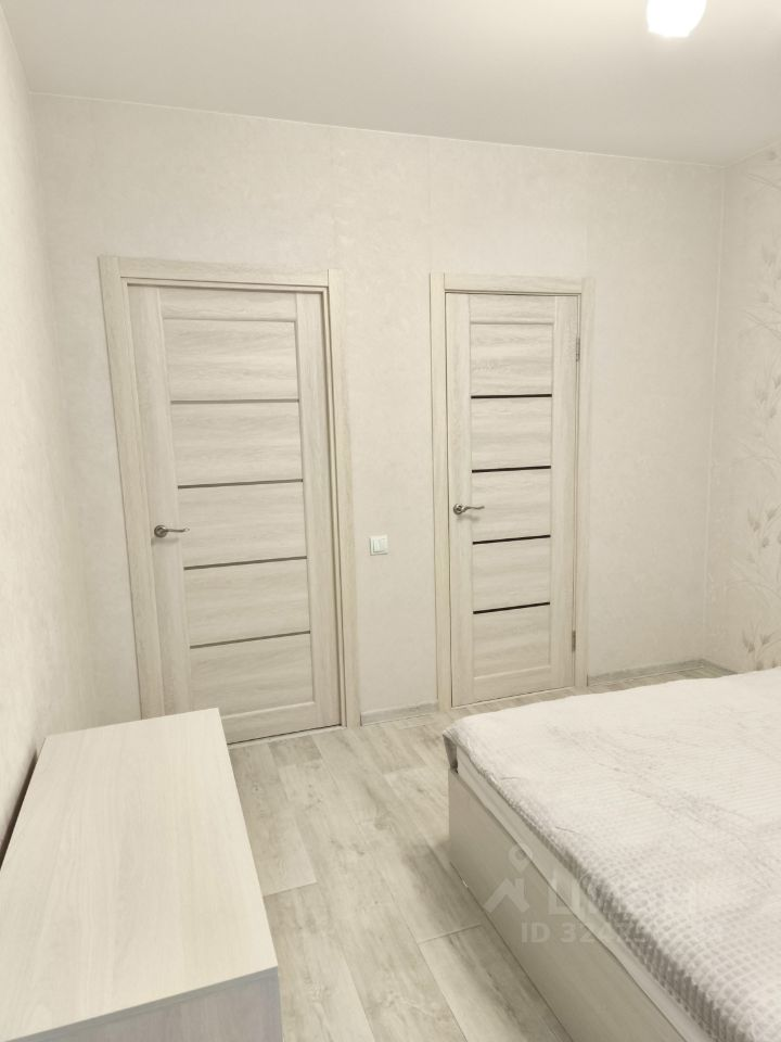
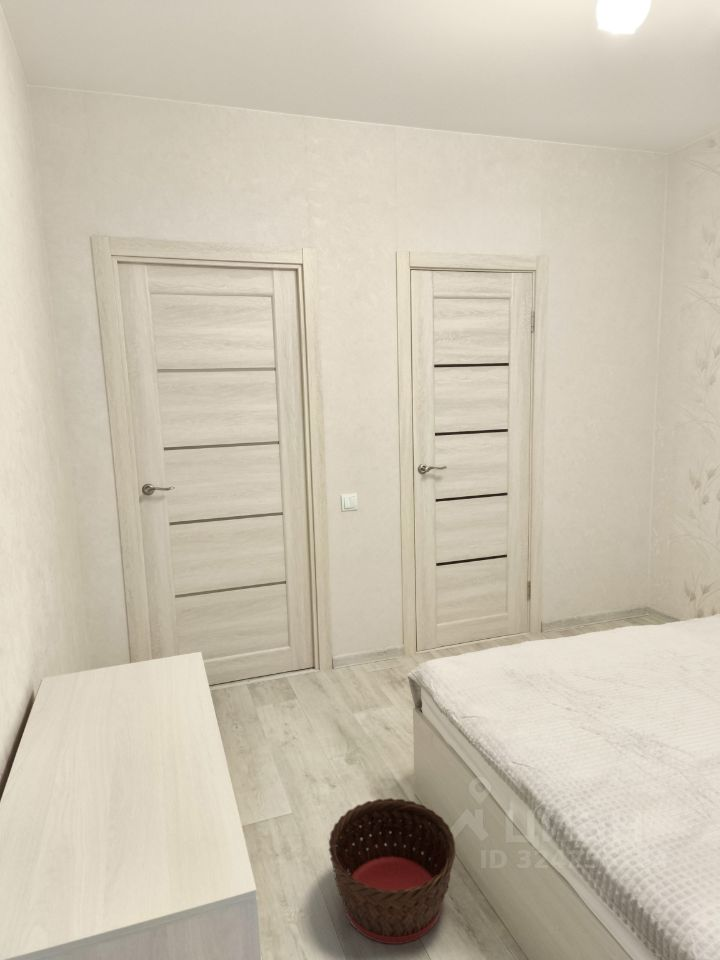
+ basket [328,797,457,945]
